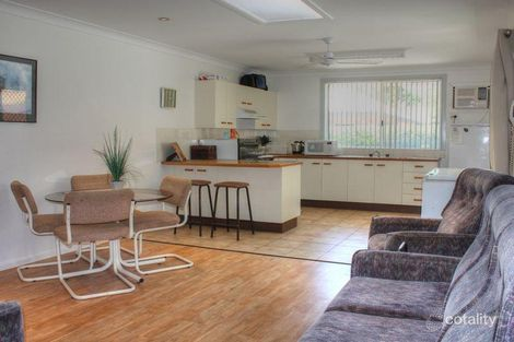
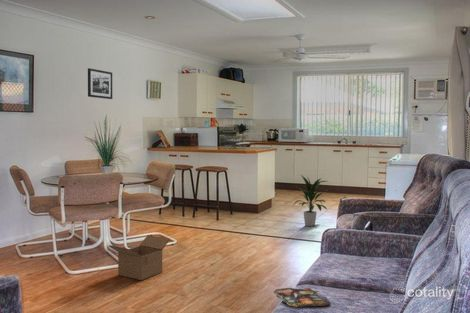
+ box [108,234,171,281]
+ indoor plant [292,174,330,227]
+ picture frame [87,67,113,100]
+ magazine [273,287,331,308]
